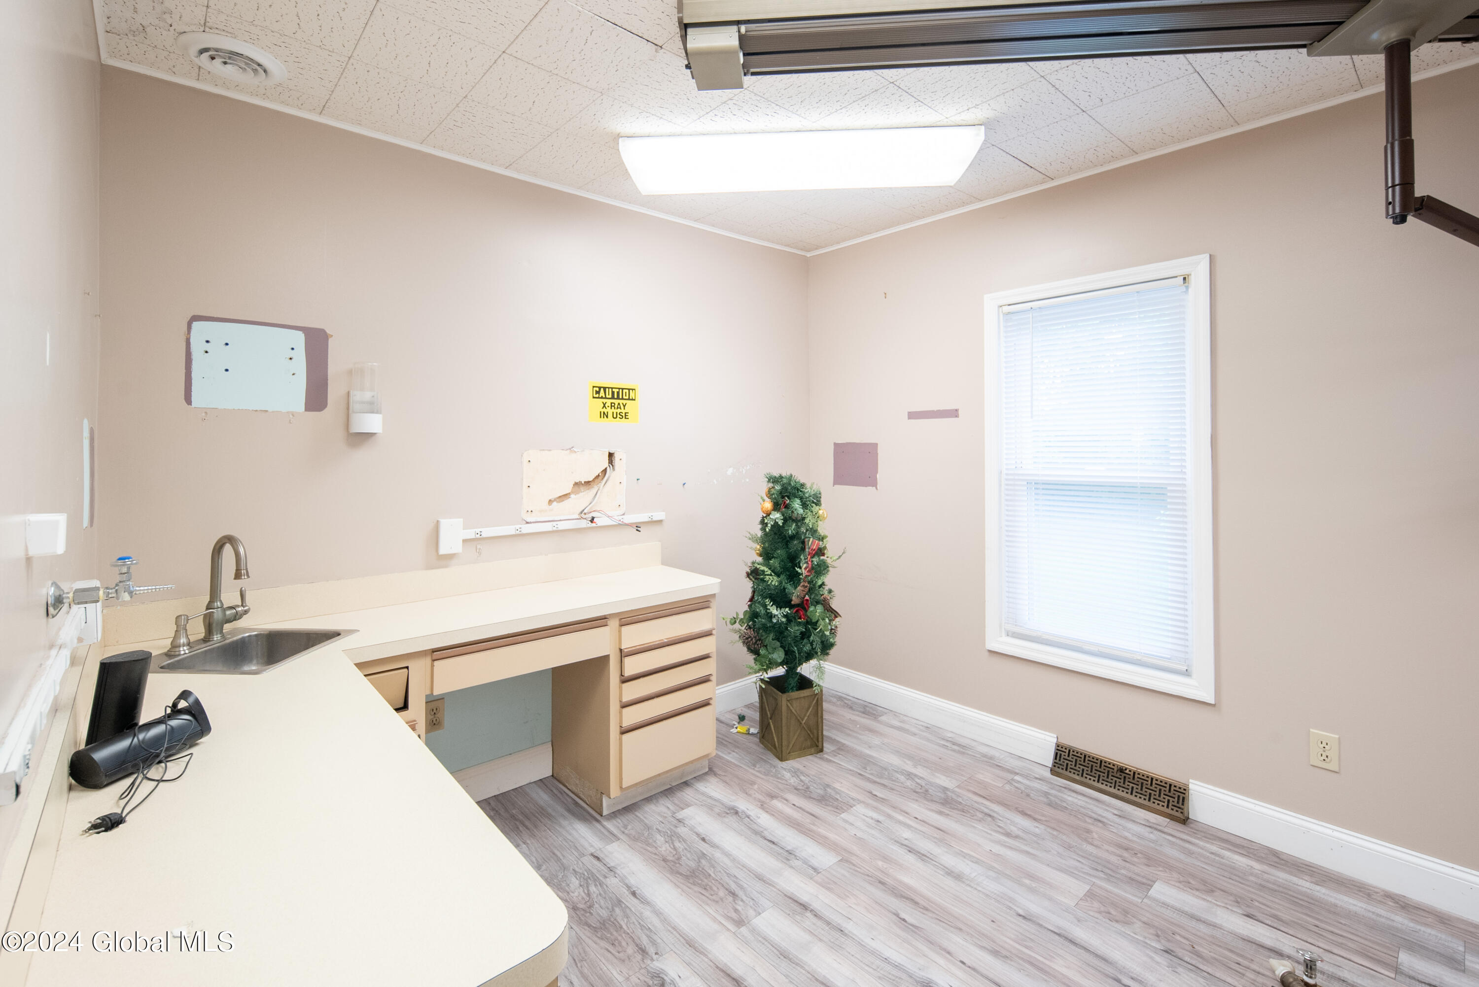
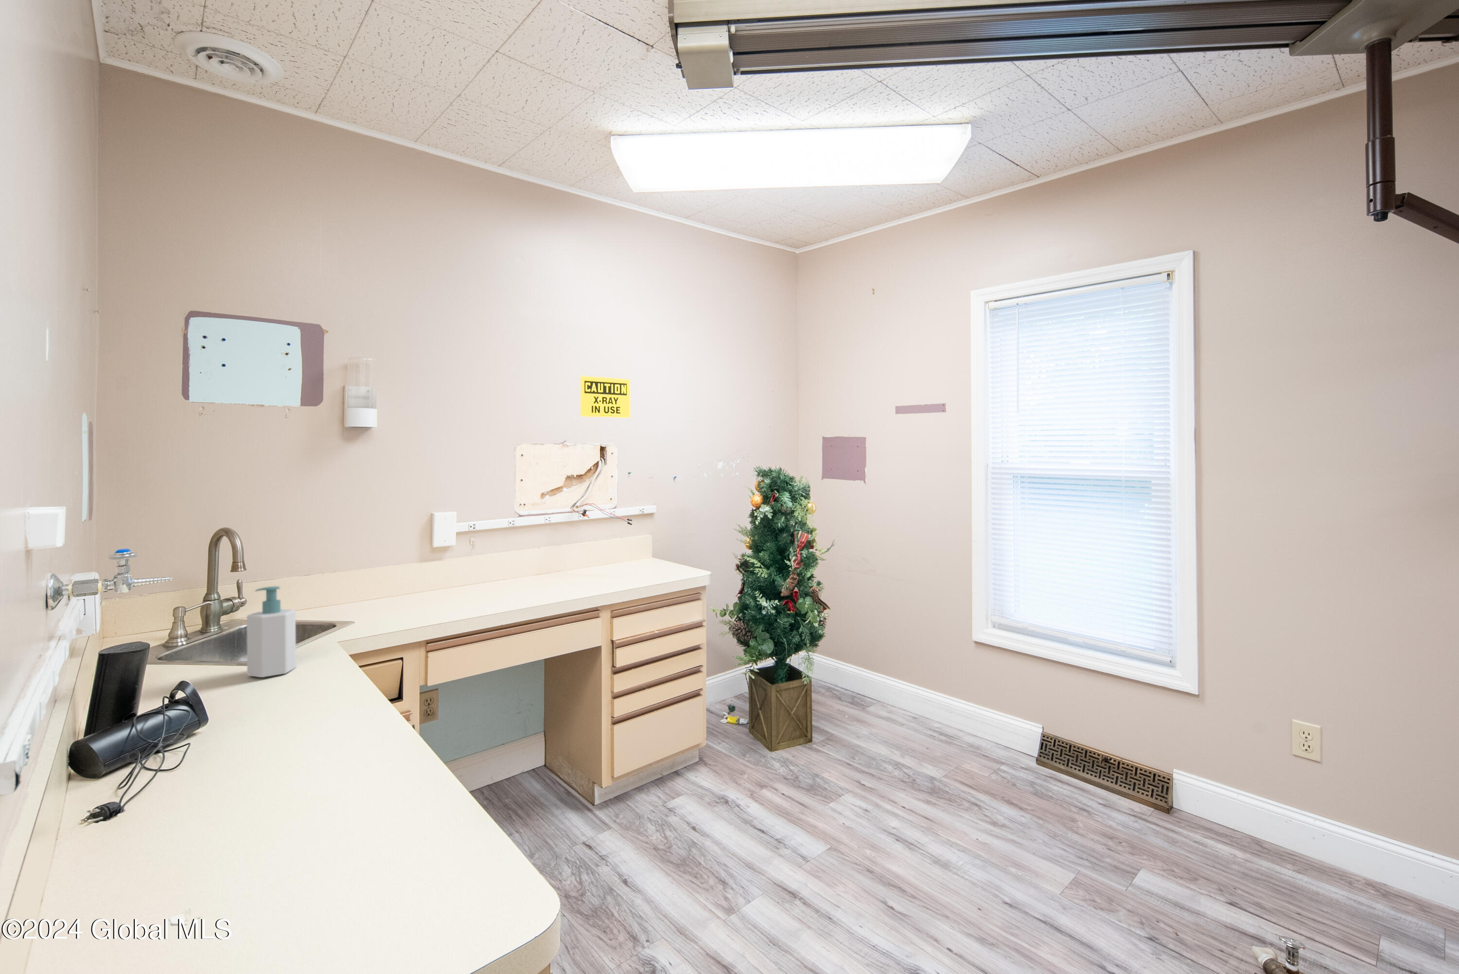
+ soap bottle [246,586,297,678]
